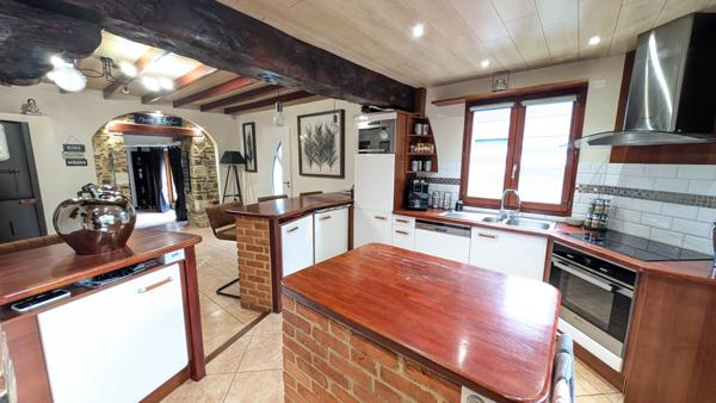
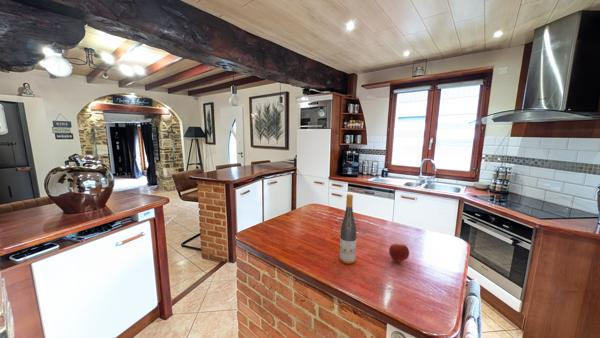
+ fruit [388,242,410,263]
+ wine bottle [339,193,357,265]
